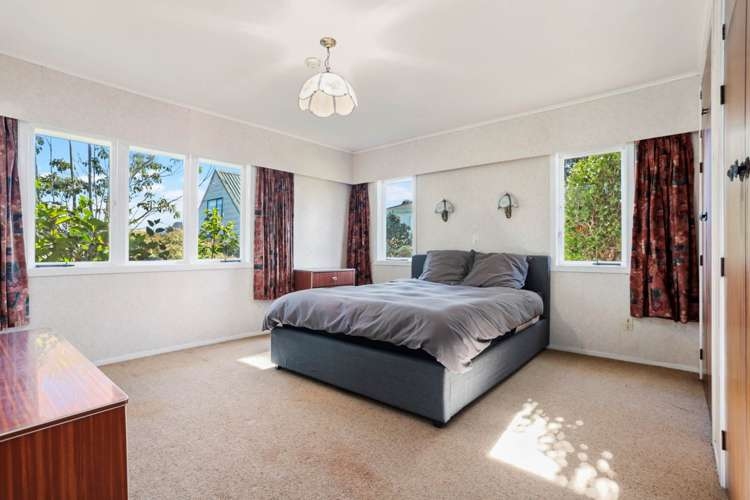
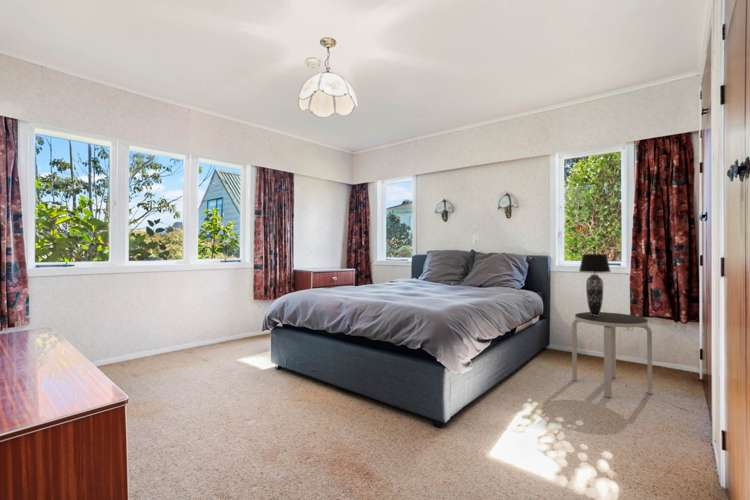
+ side table [571,311,653,399]
+ table lamp [578,253,611,316]
